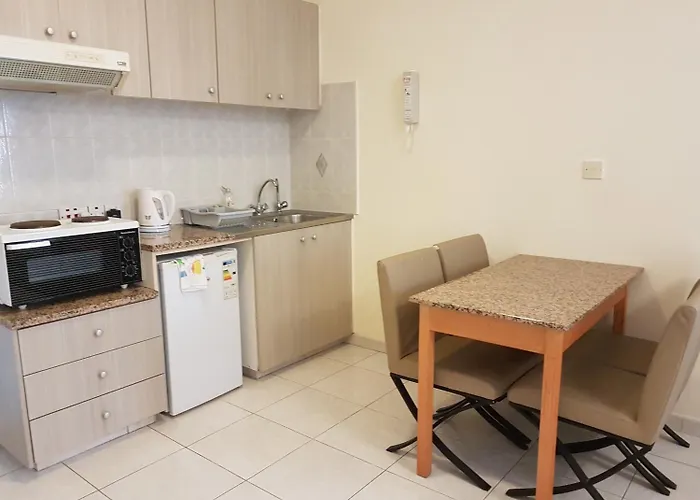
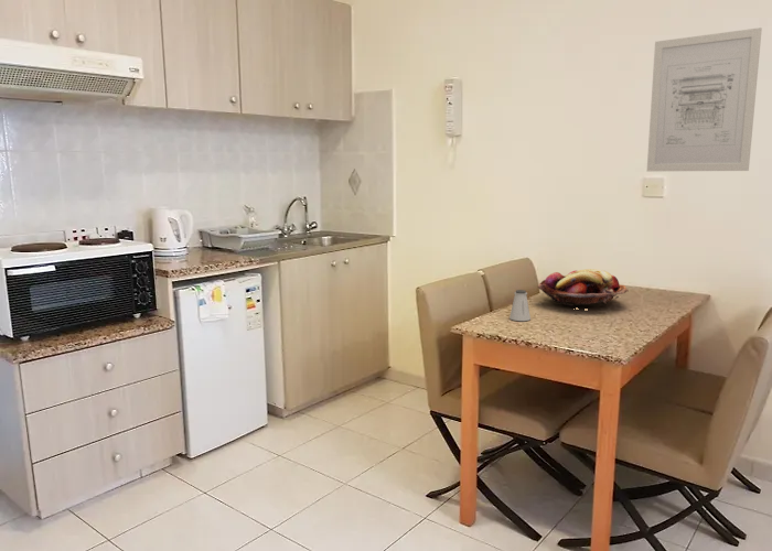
+ saltshaker [508,289,532,322]
+ fruit basket [537,268,630,311]
+ wall art [646,26,763,173]
